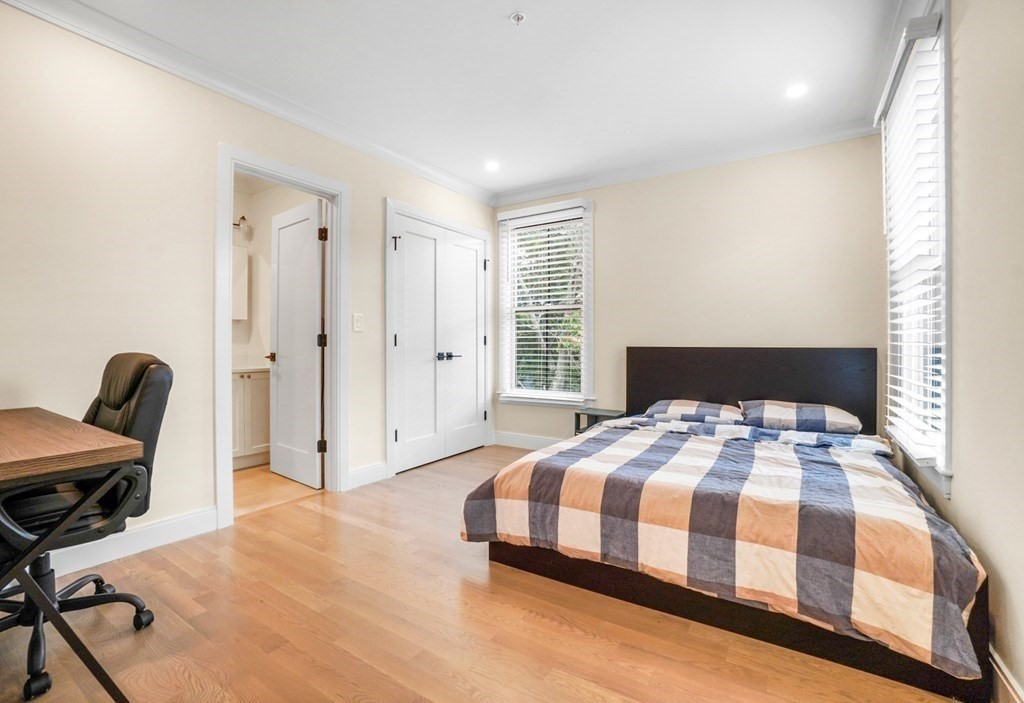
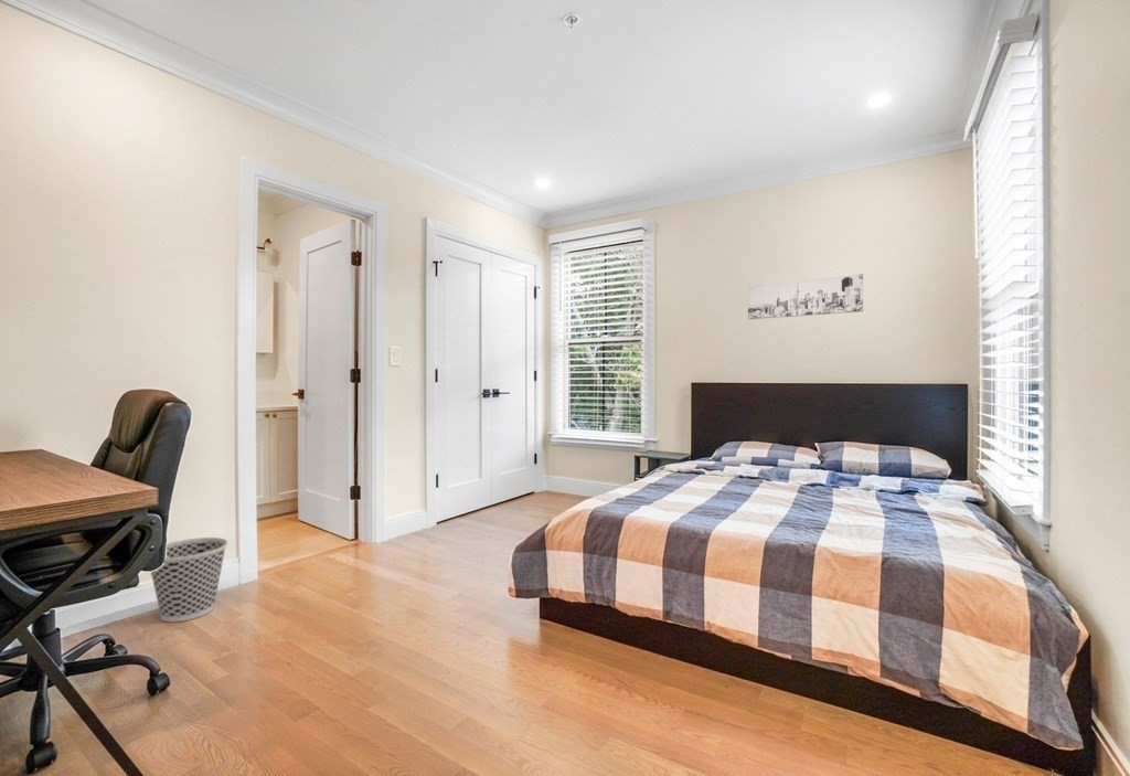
+ wastebasket [150,536,228,624]
+ wall art [747,273,864,320]
